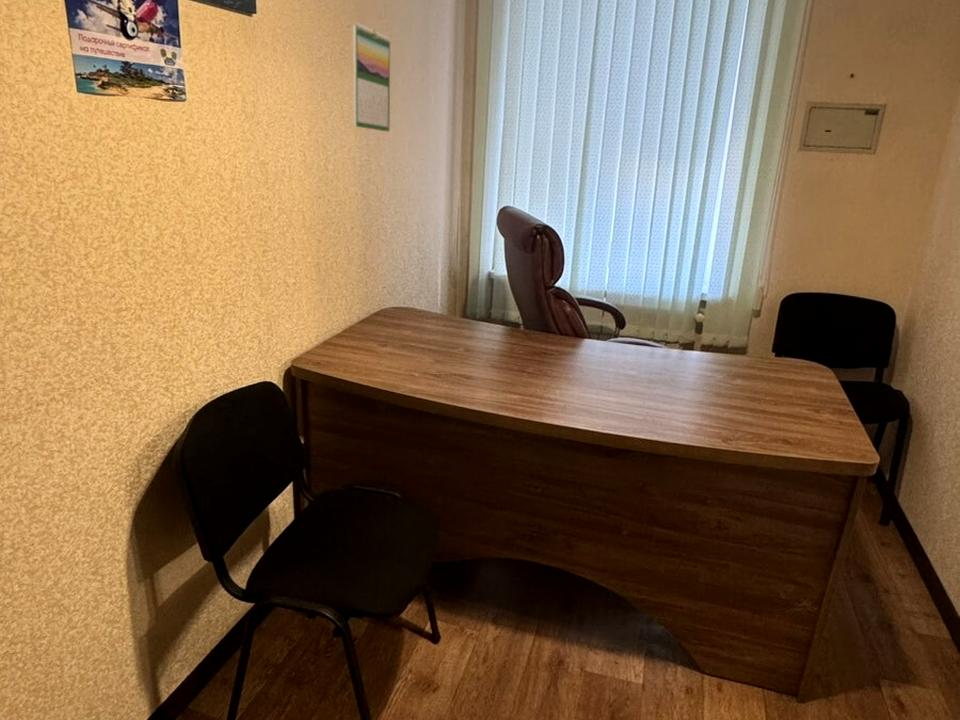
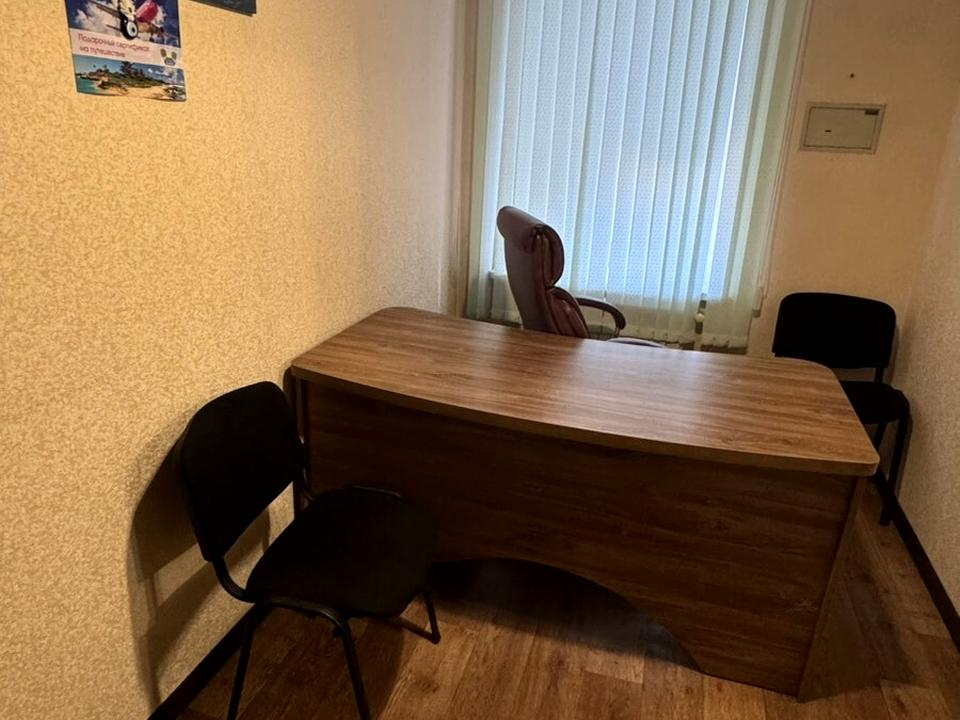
- calendar [352,22,391,133]
